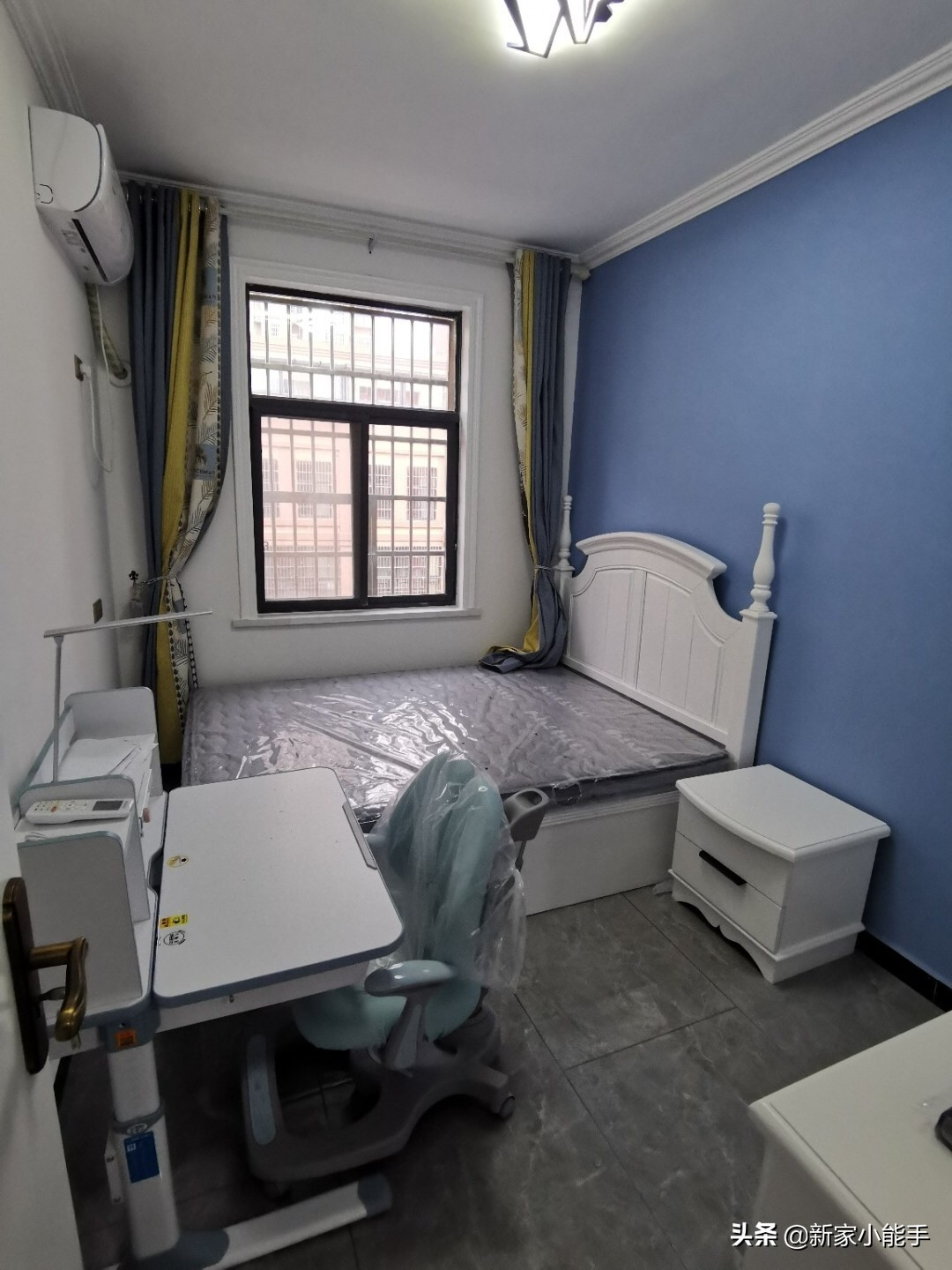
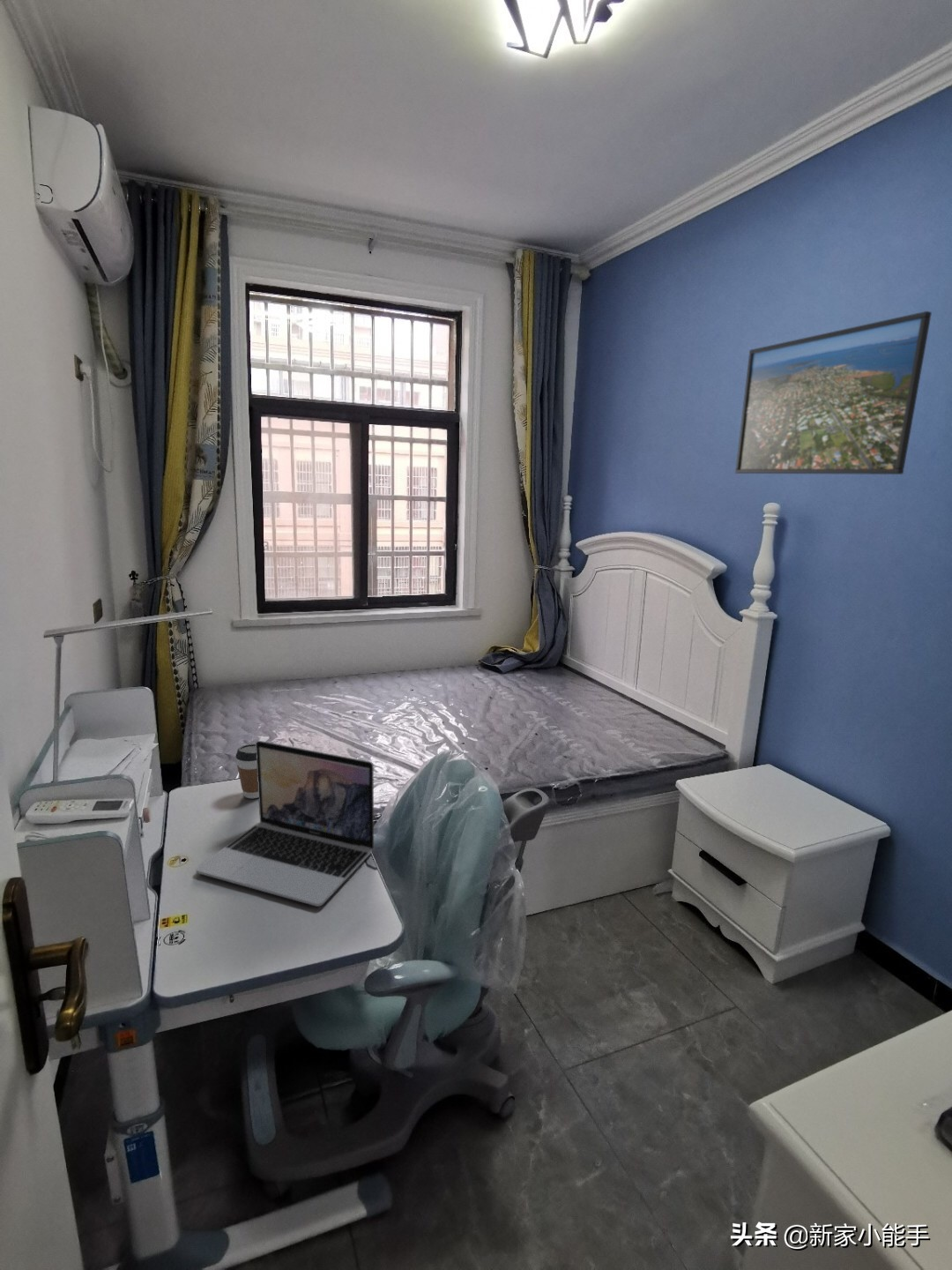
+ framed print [734,310,933,475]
+ laptop [195,740,375,908]
+ coffee cup [235,743,258,799]
